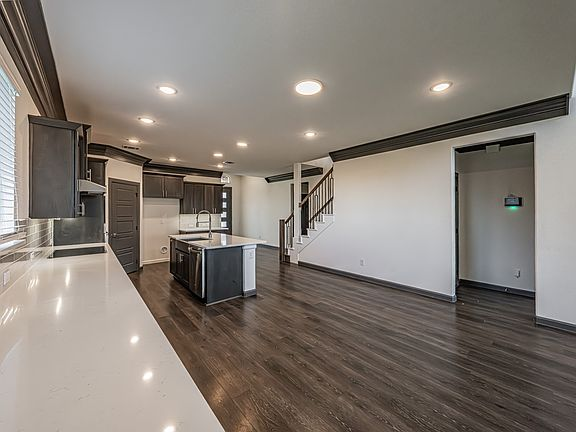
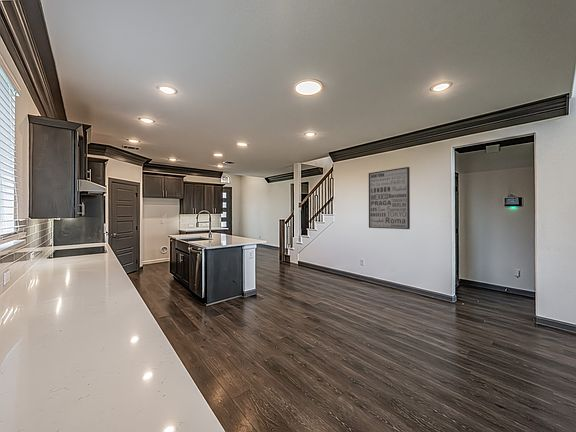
+ wall art [368,166,411,230]
